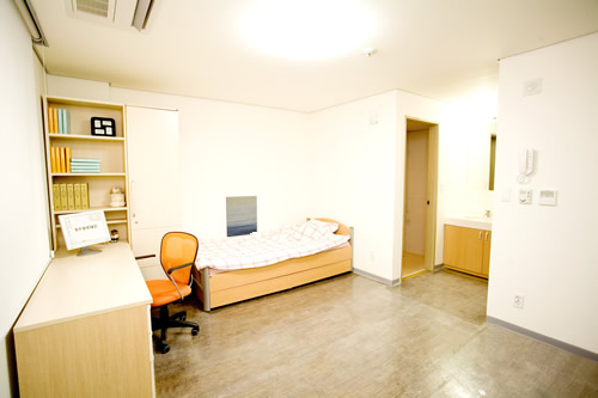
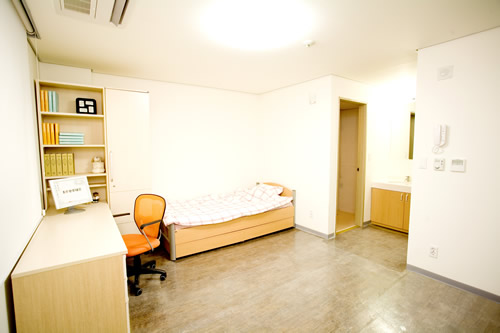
- wall art [225,195,258,238]
